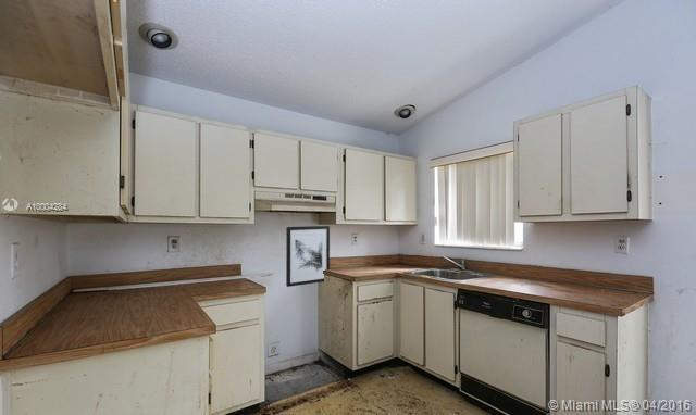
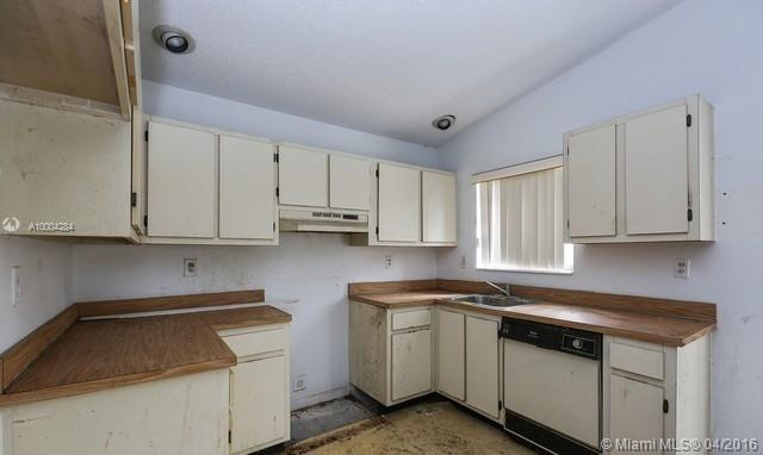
- wall art [285,225,331,288]
